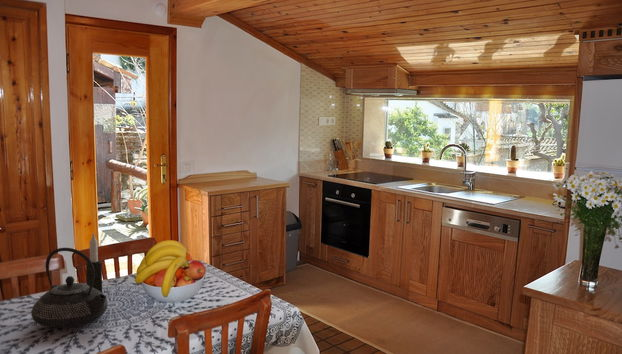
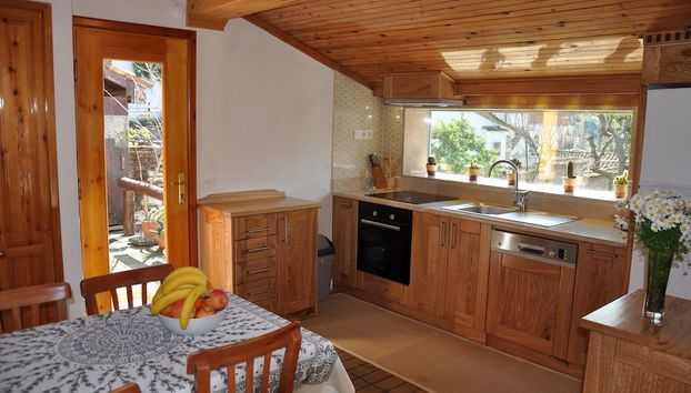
- teapot [30,247,109,329]
- candle [85,232,103,294]
